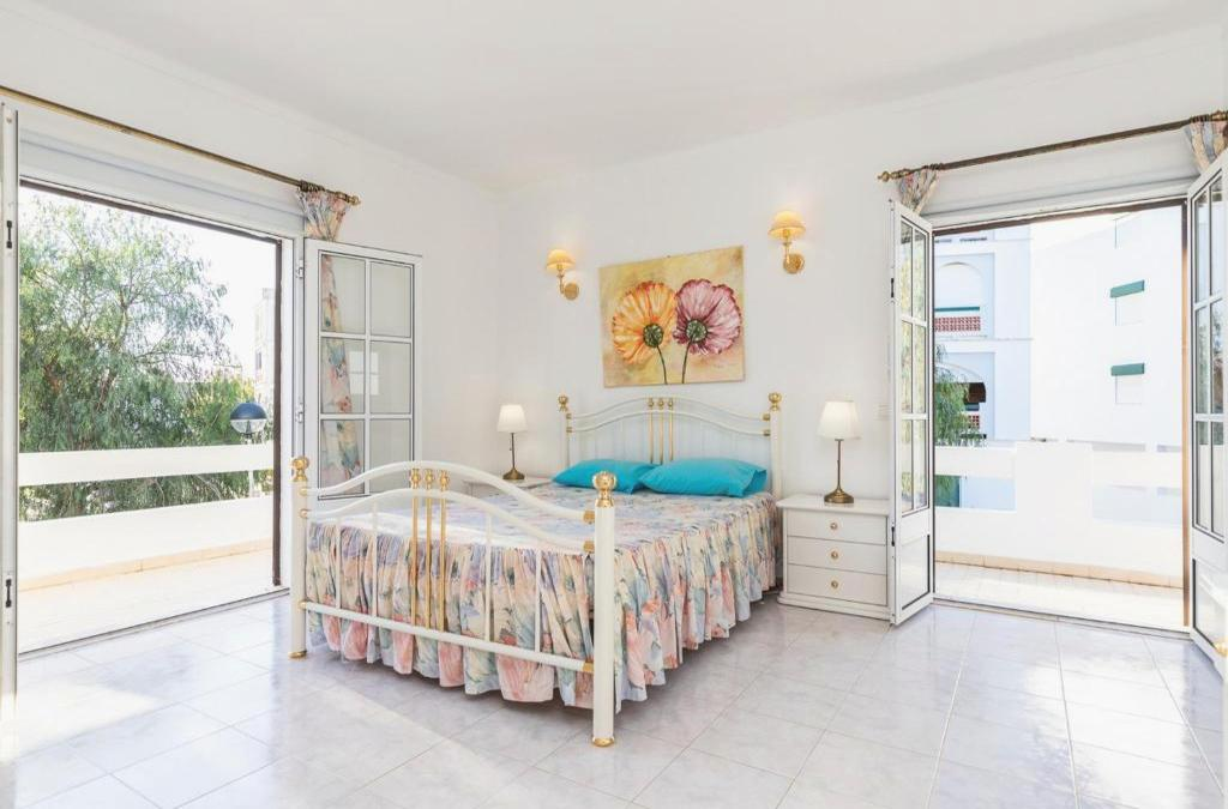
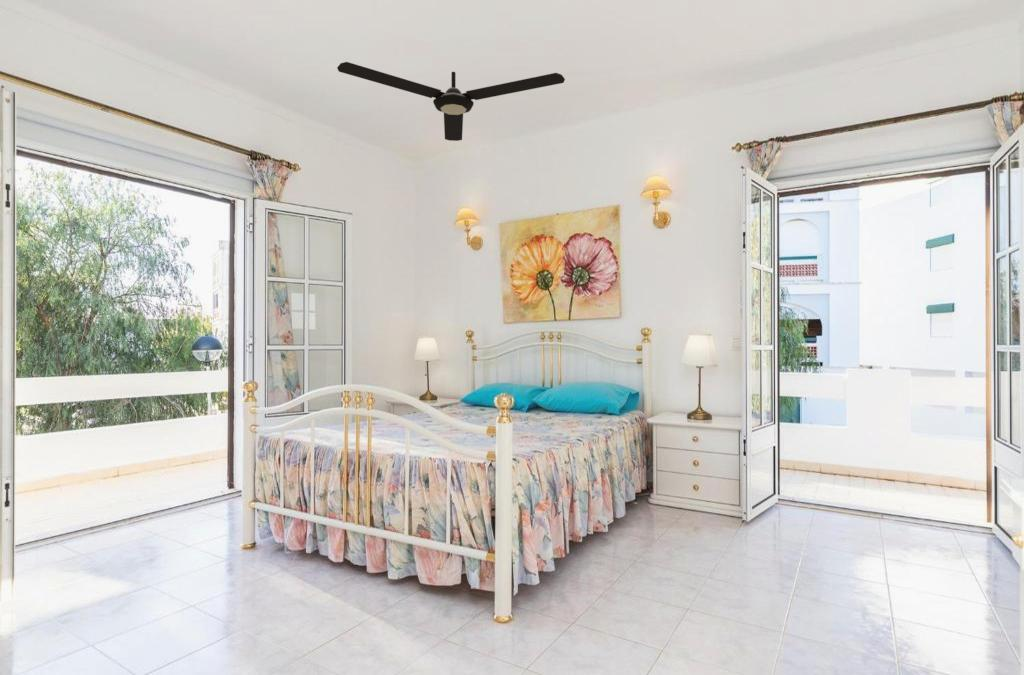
+ ceiling fan [336,61,566,142]
